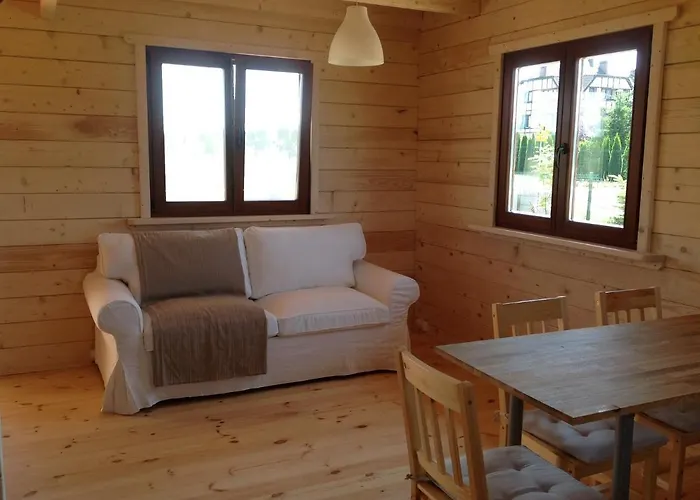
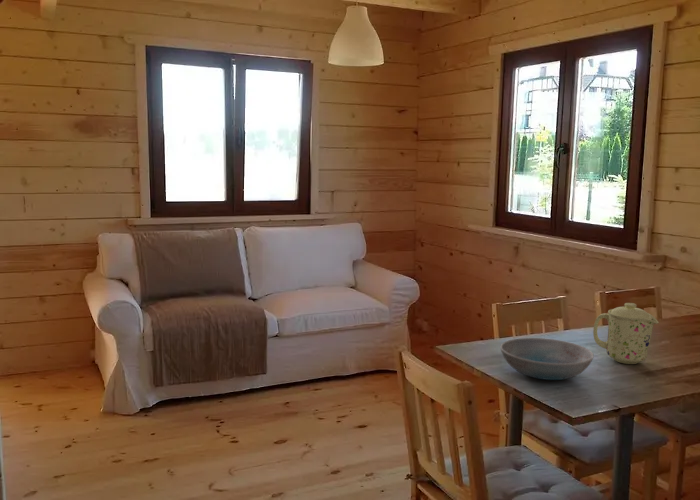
+ mug [592,302,660,365]
+ dish [499,337,595,381]
